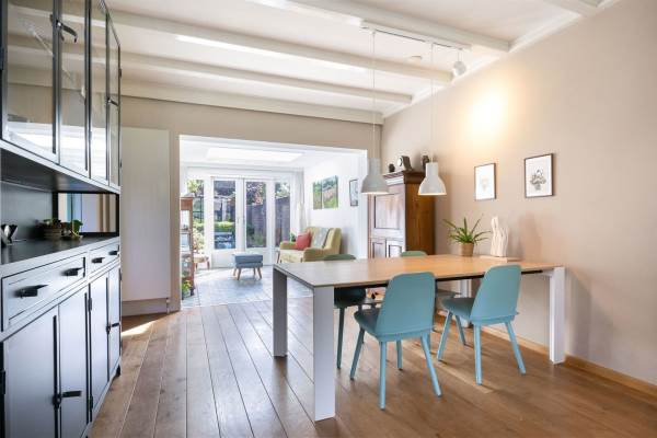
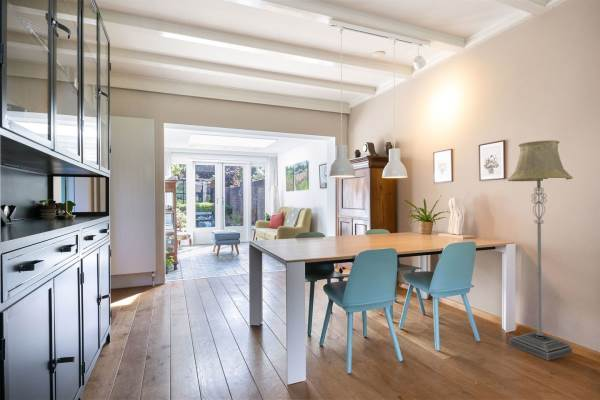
+ floor lamp [507,139,574,361]
